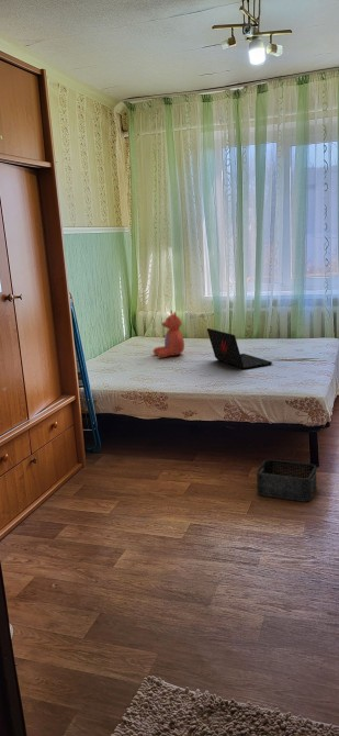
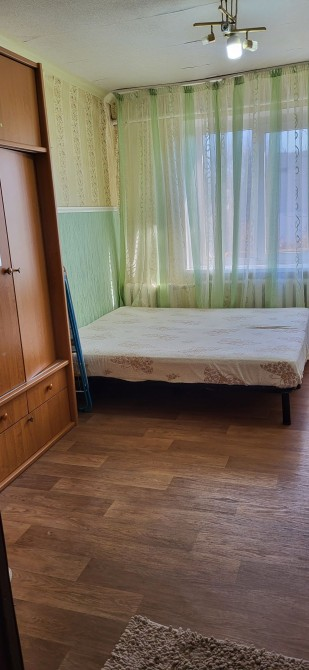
- laptop [206,327,273,370]
- storage bin [256,458,317,502]
- teddy bear [152,309,185,359]
